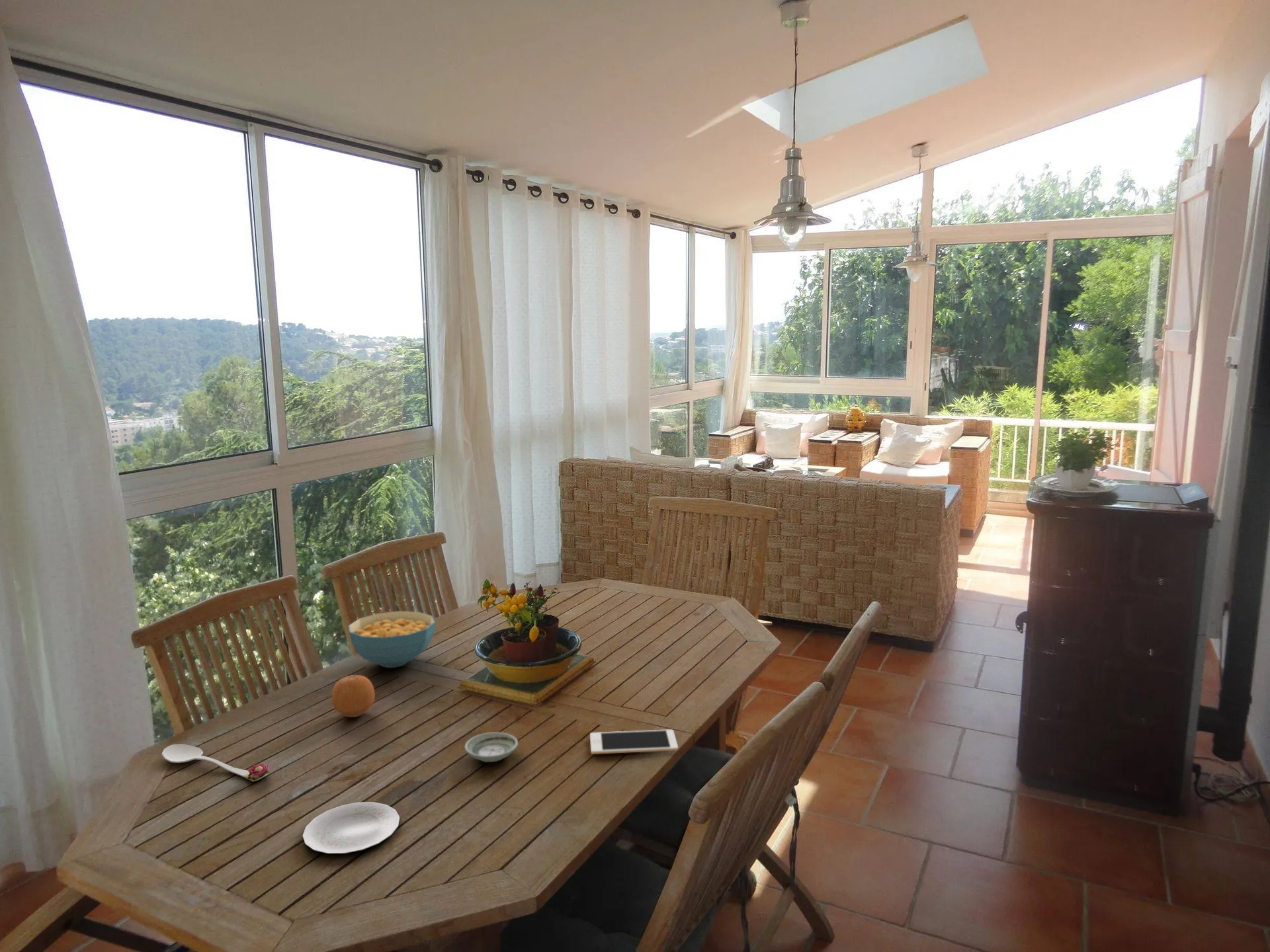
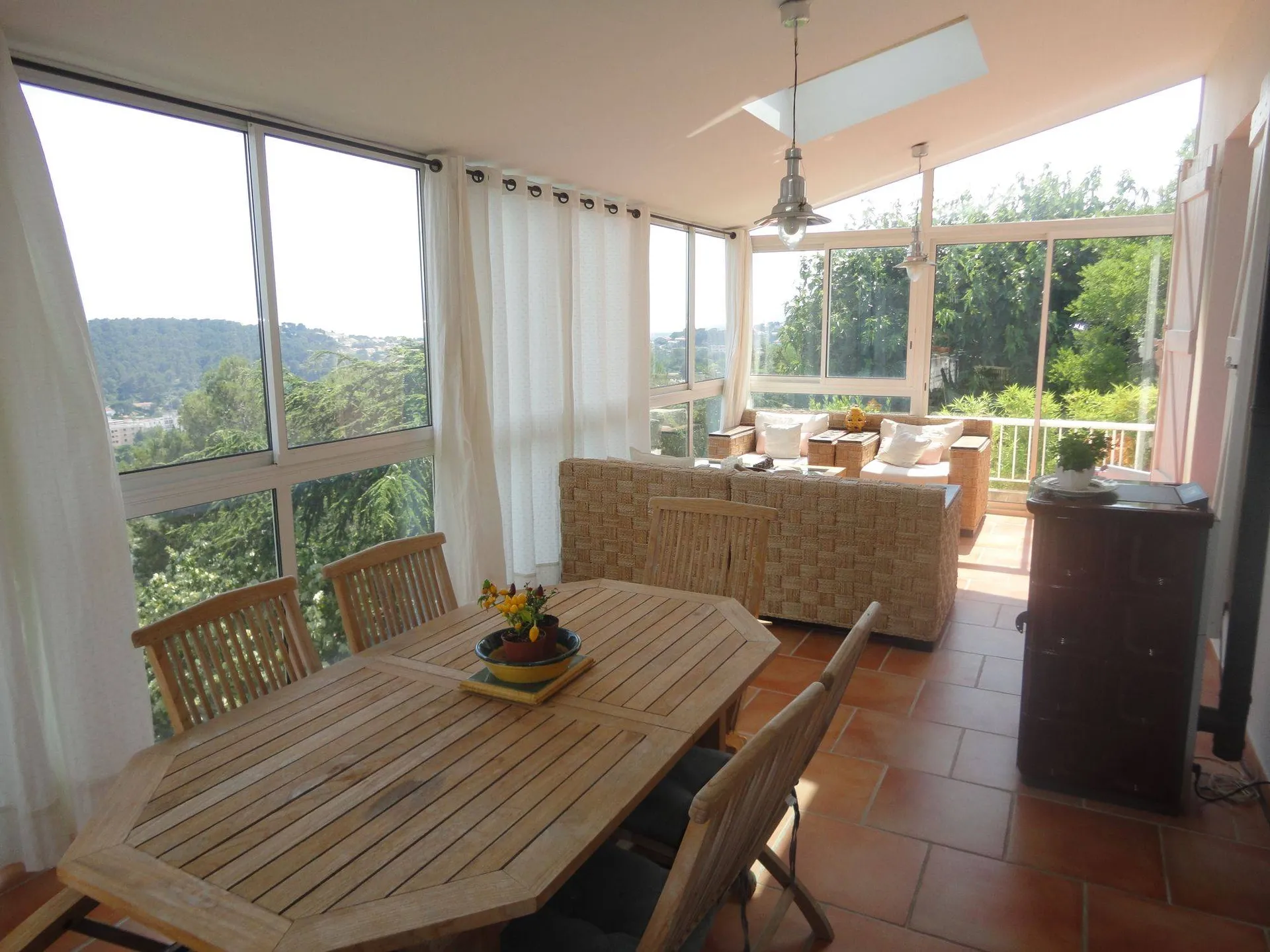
- cereal bowl [348,610,436,668]
- spoon [161,743,270,782]
- cell phone [589,729,679,755]
- saucer [464,732,519,763]
- plate [302,801,400,854]
- fruit [331,674,376,718]
